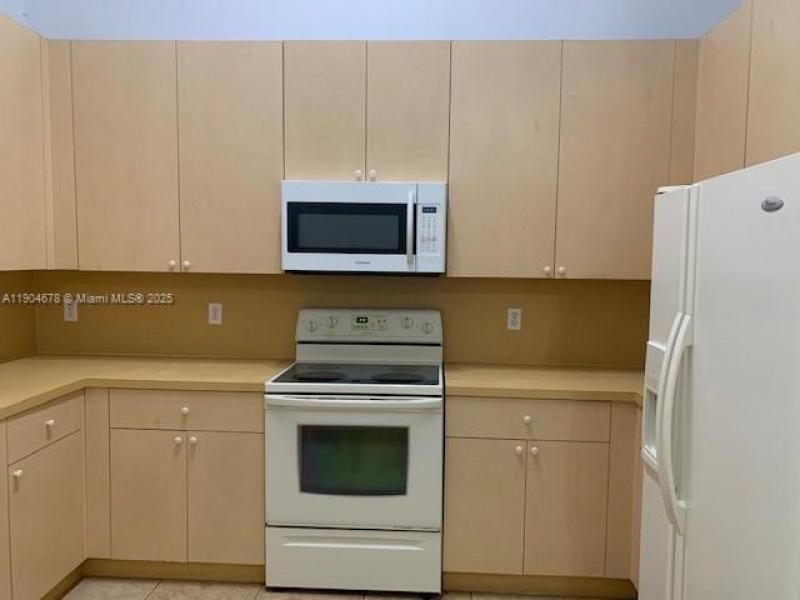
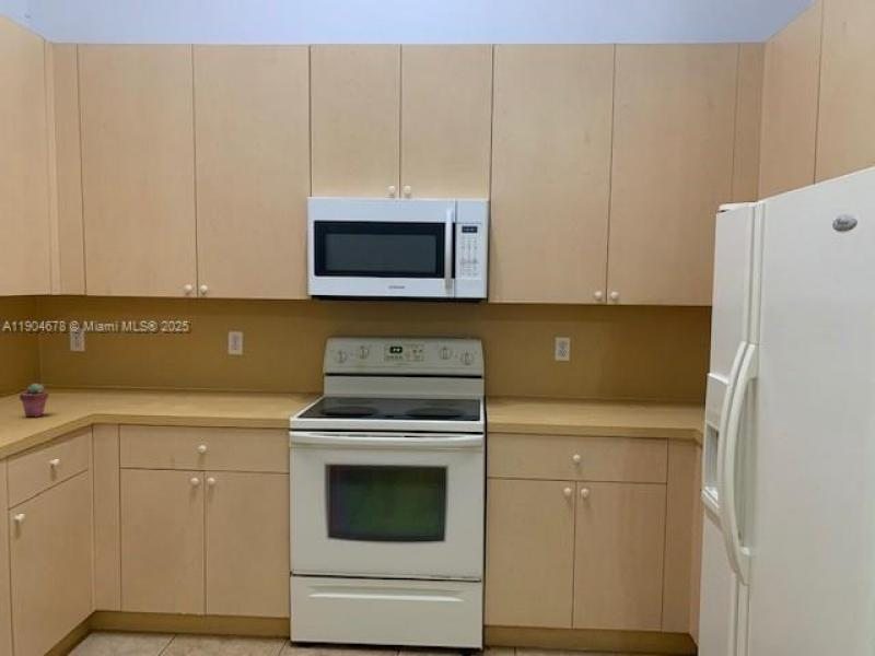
+ potted succulent [19,383,49,418]
